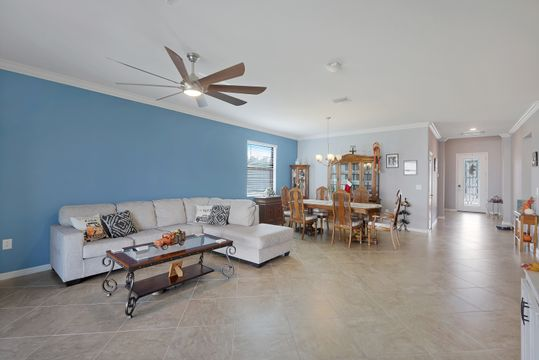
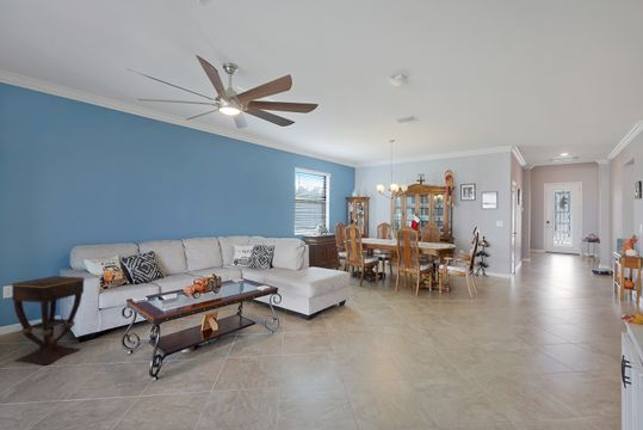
+ side table [11,275,86,366]
